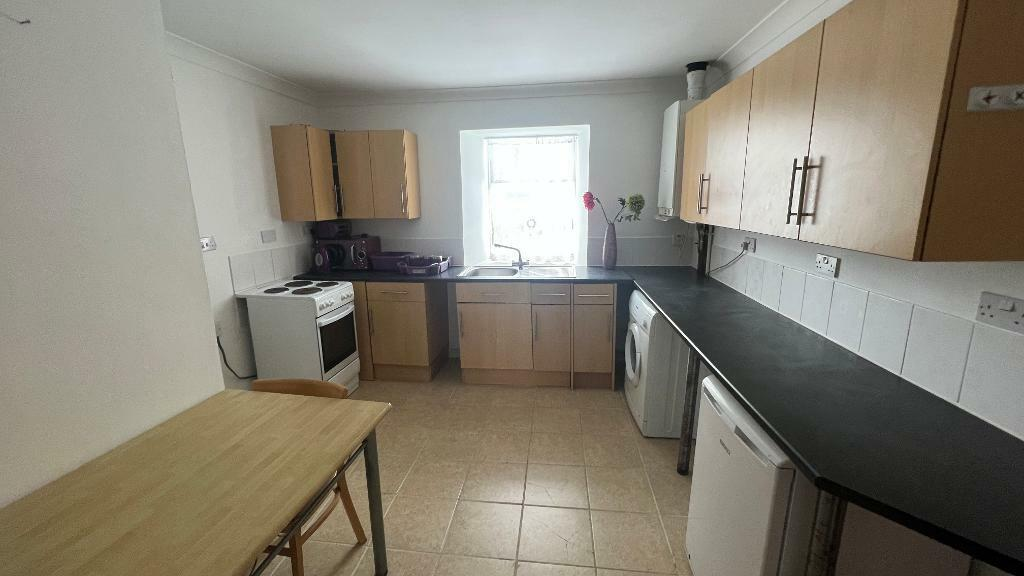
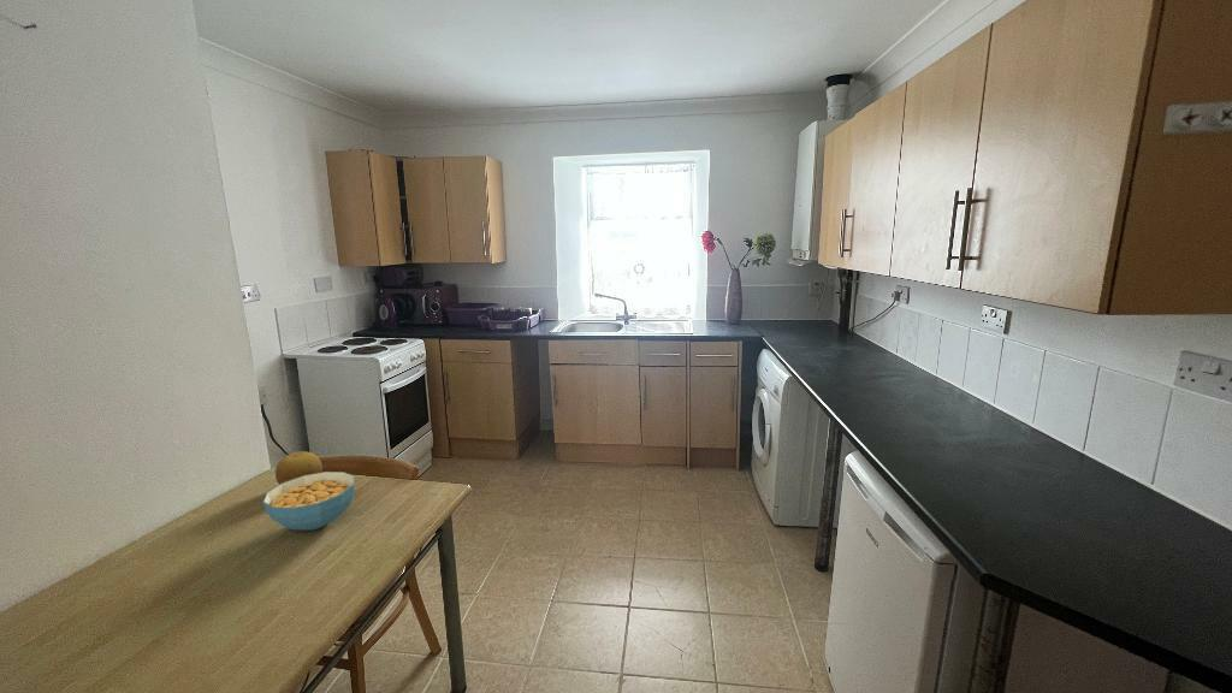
+ fruit [274,450,324,486]
+ cereal bowl [262,470,356,532]
